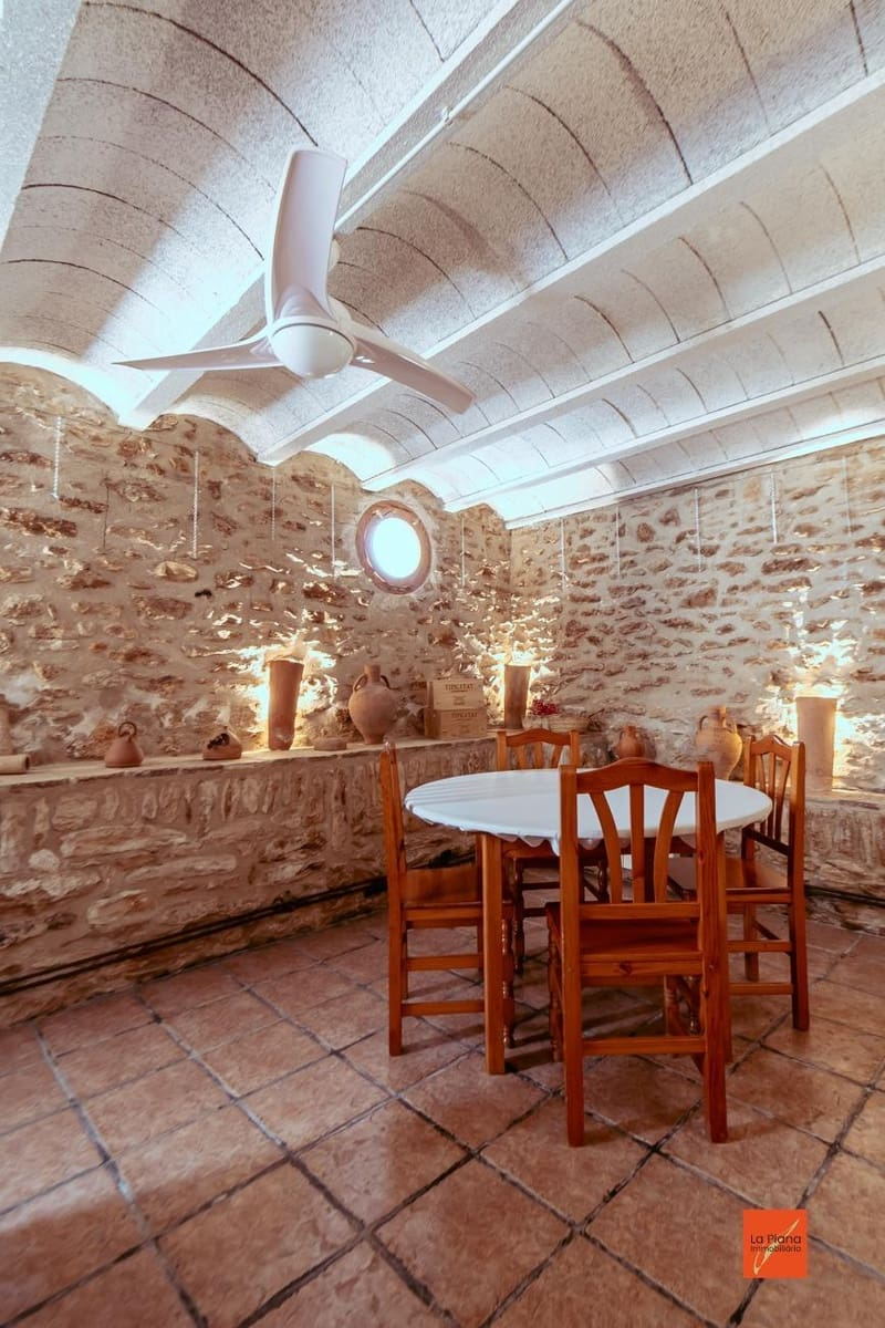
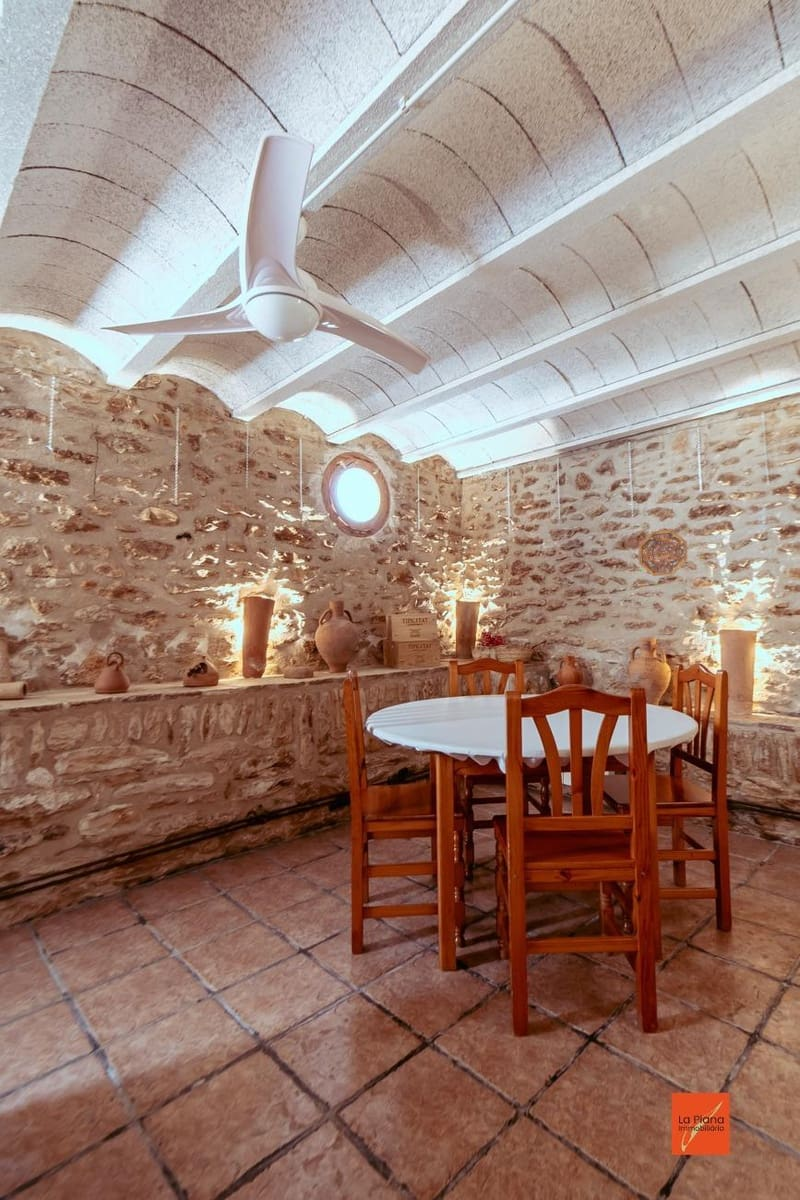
+ decorative platter [638,528,688,577]
